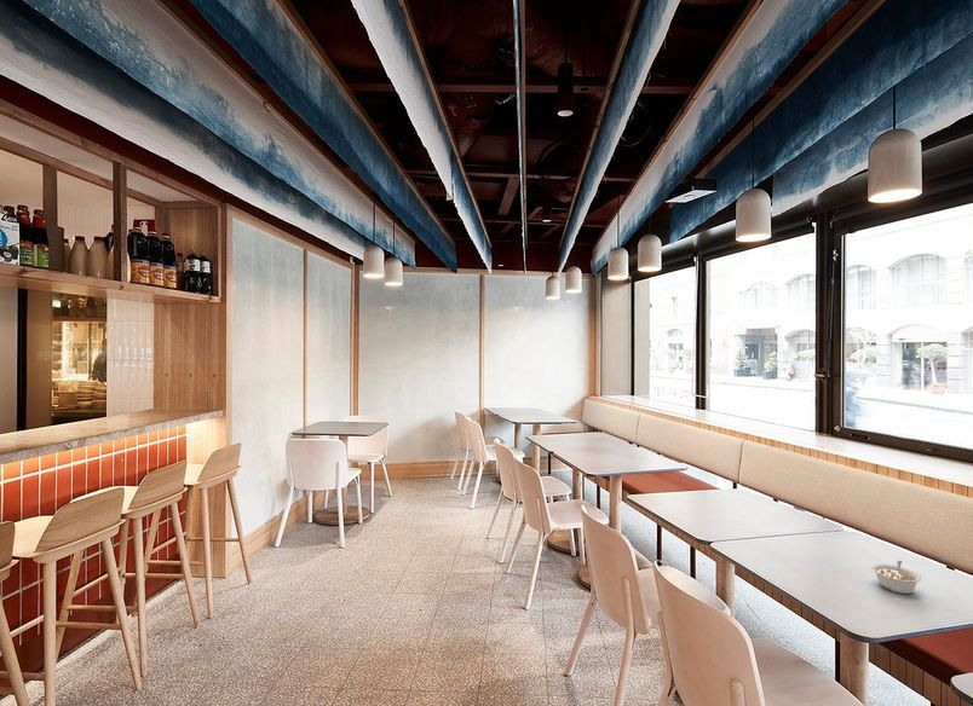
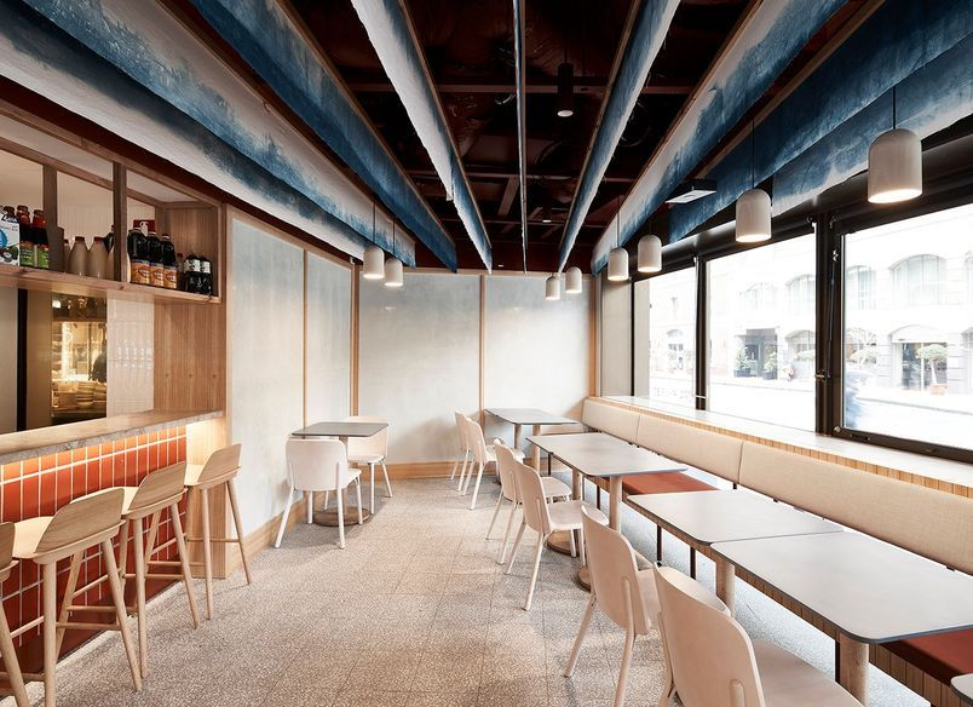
- legume [870,560,923,595]
